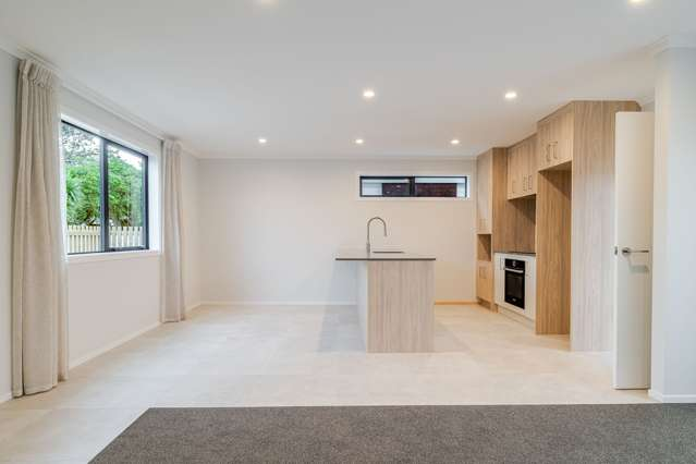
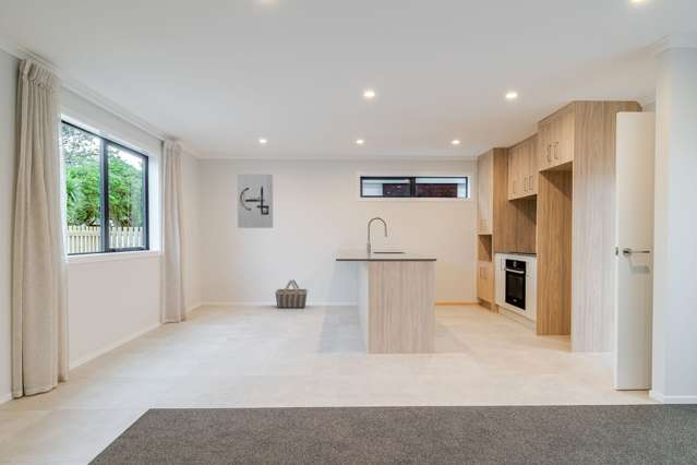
+ wall art [237,174,274,229]
+ basket [275,278,309,310]
